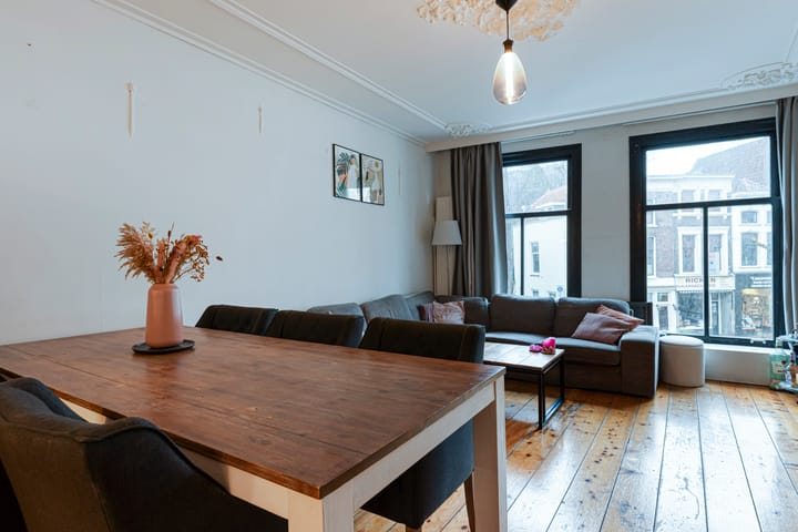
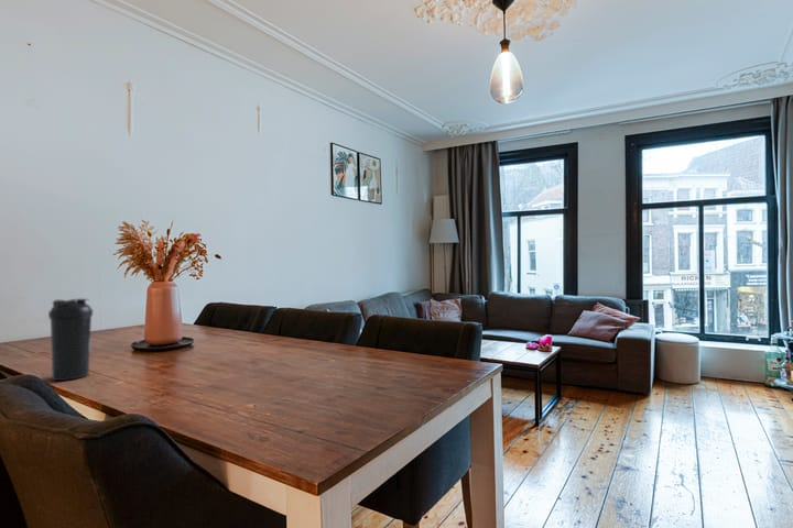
+ water bottle [47,298,94,382]
